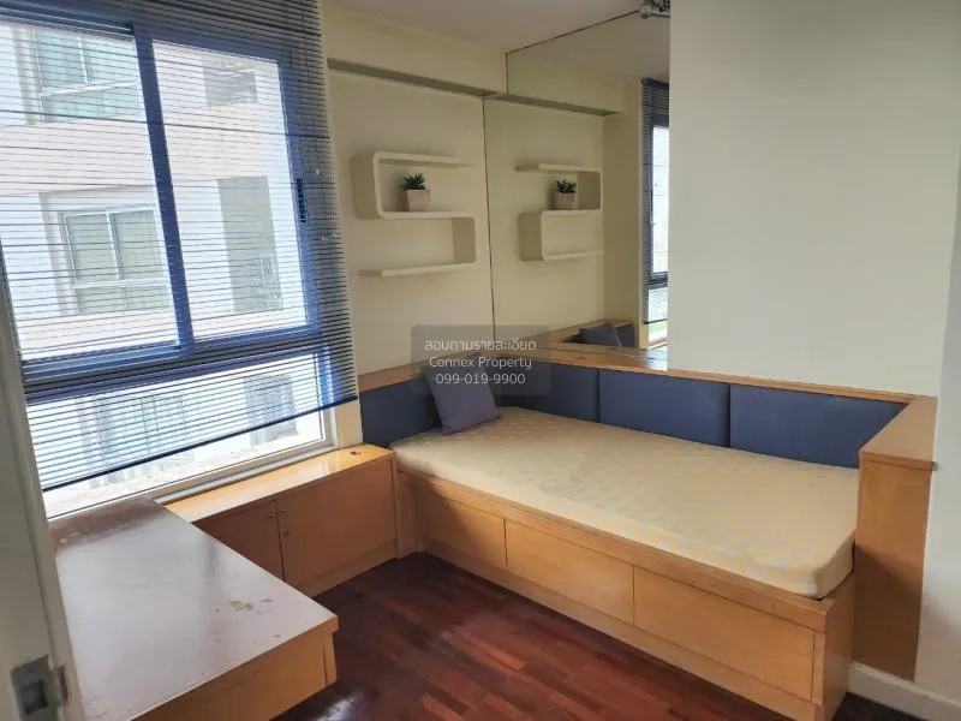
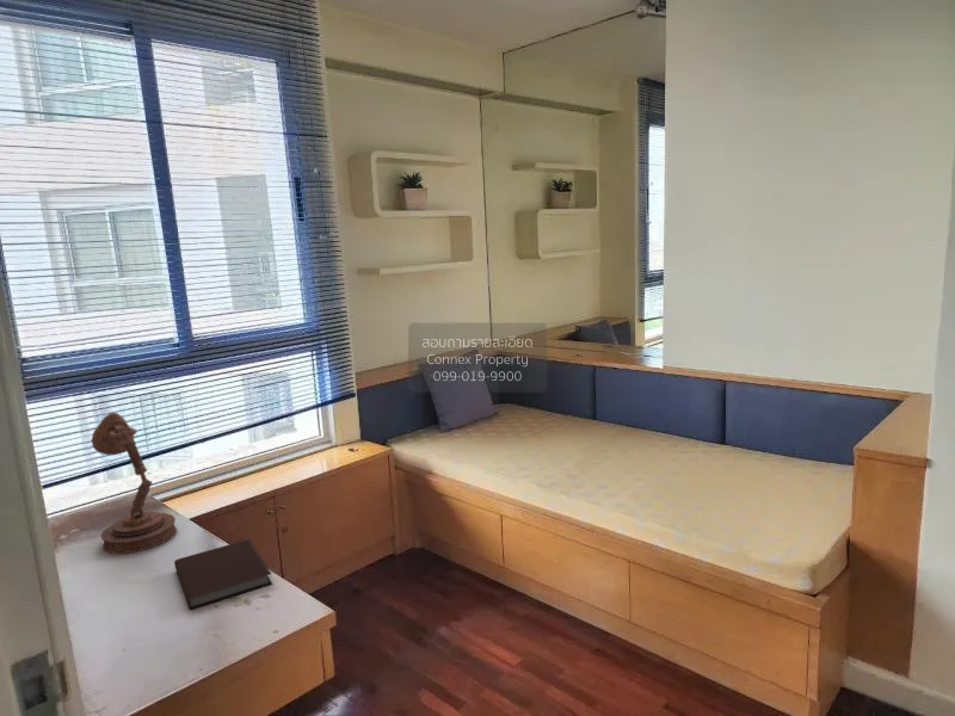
+ desk lamp [91,412,178,555]
+ notebook [173,538,273,611]
